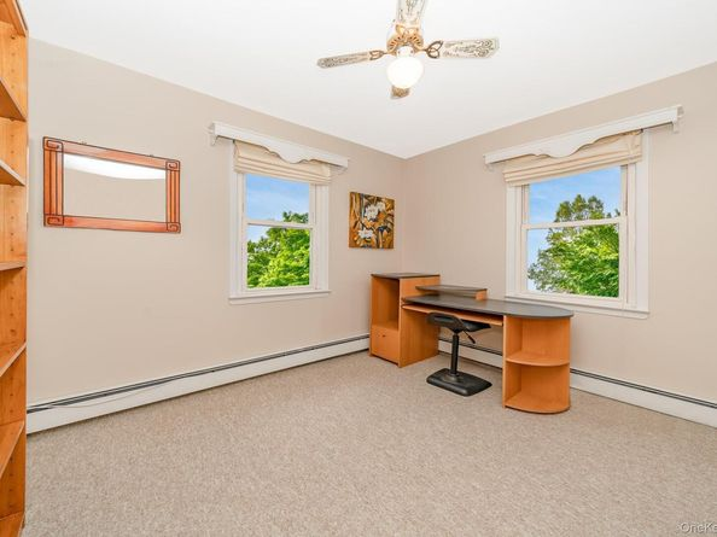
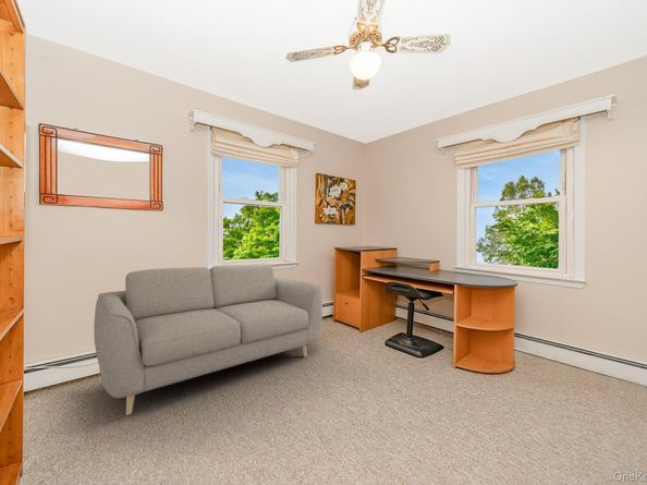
+ sofa [93,263,324,415]
